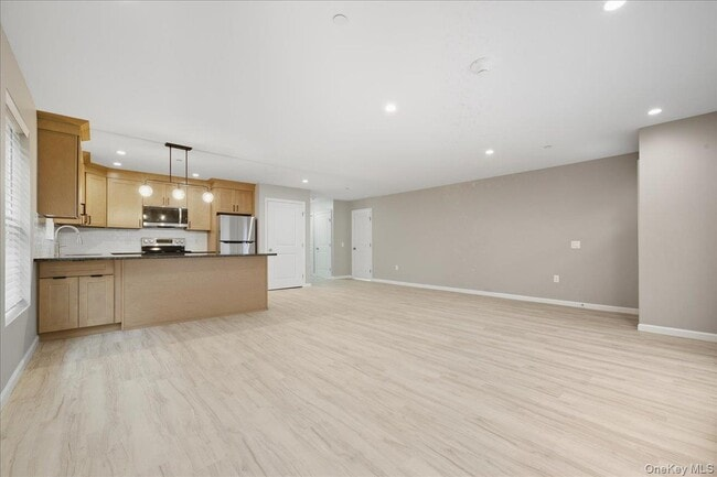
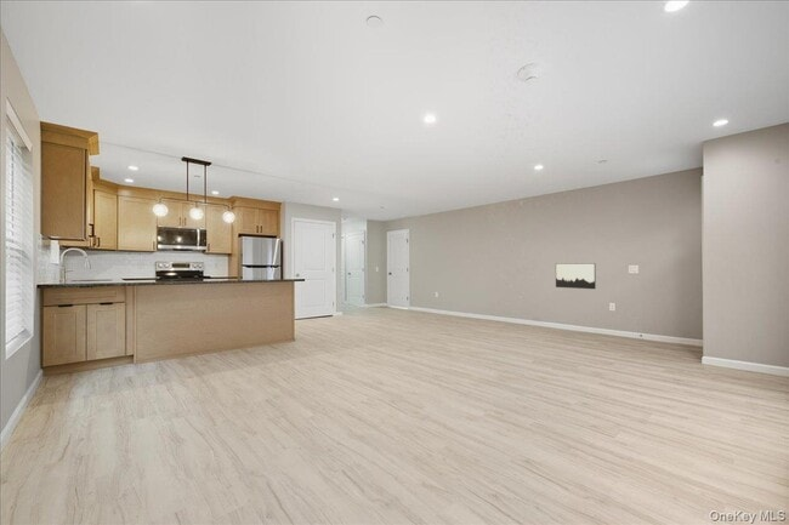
+ wall art [555,262,597,290]
